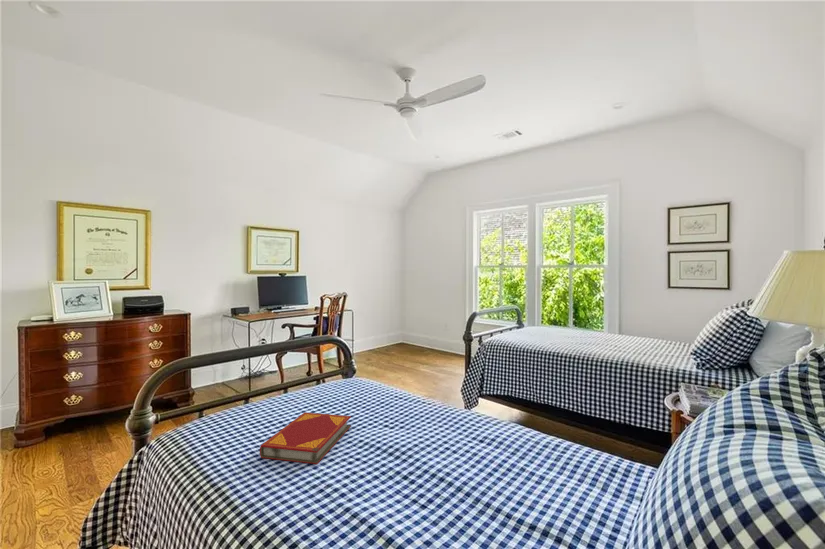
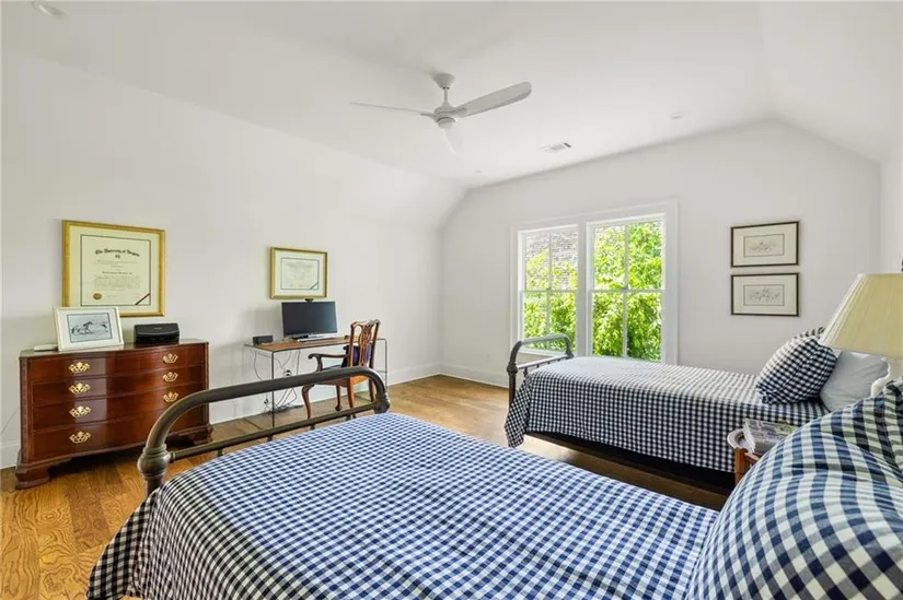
- hardback book [259,411,352,465]
